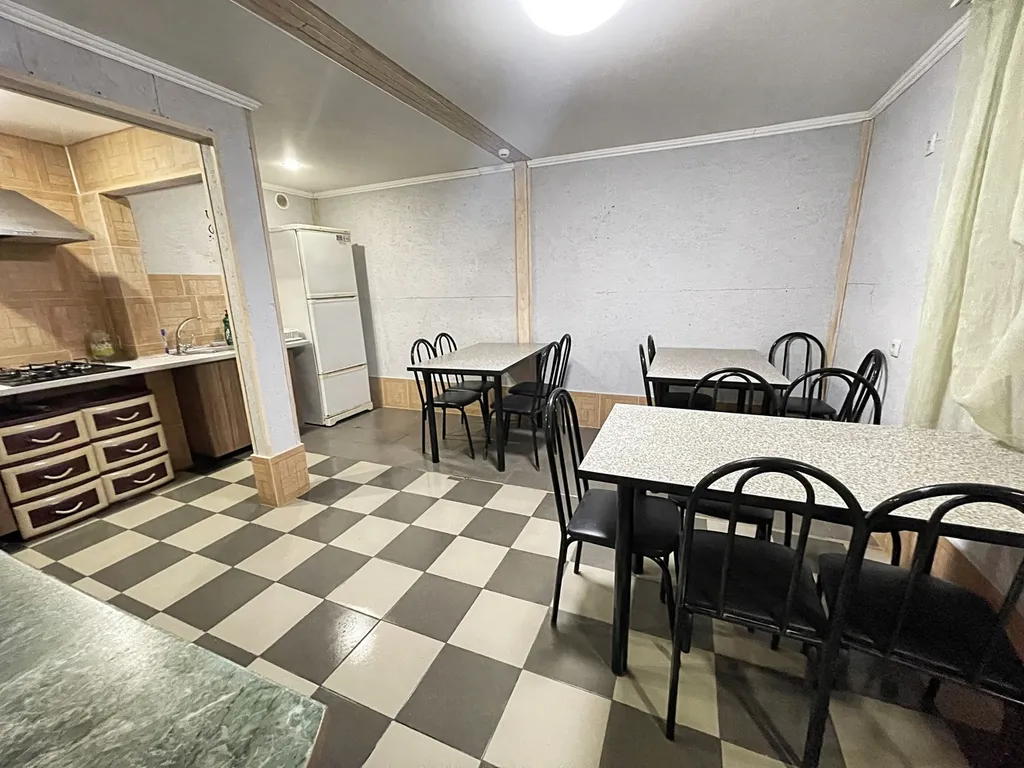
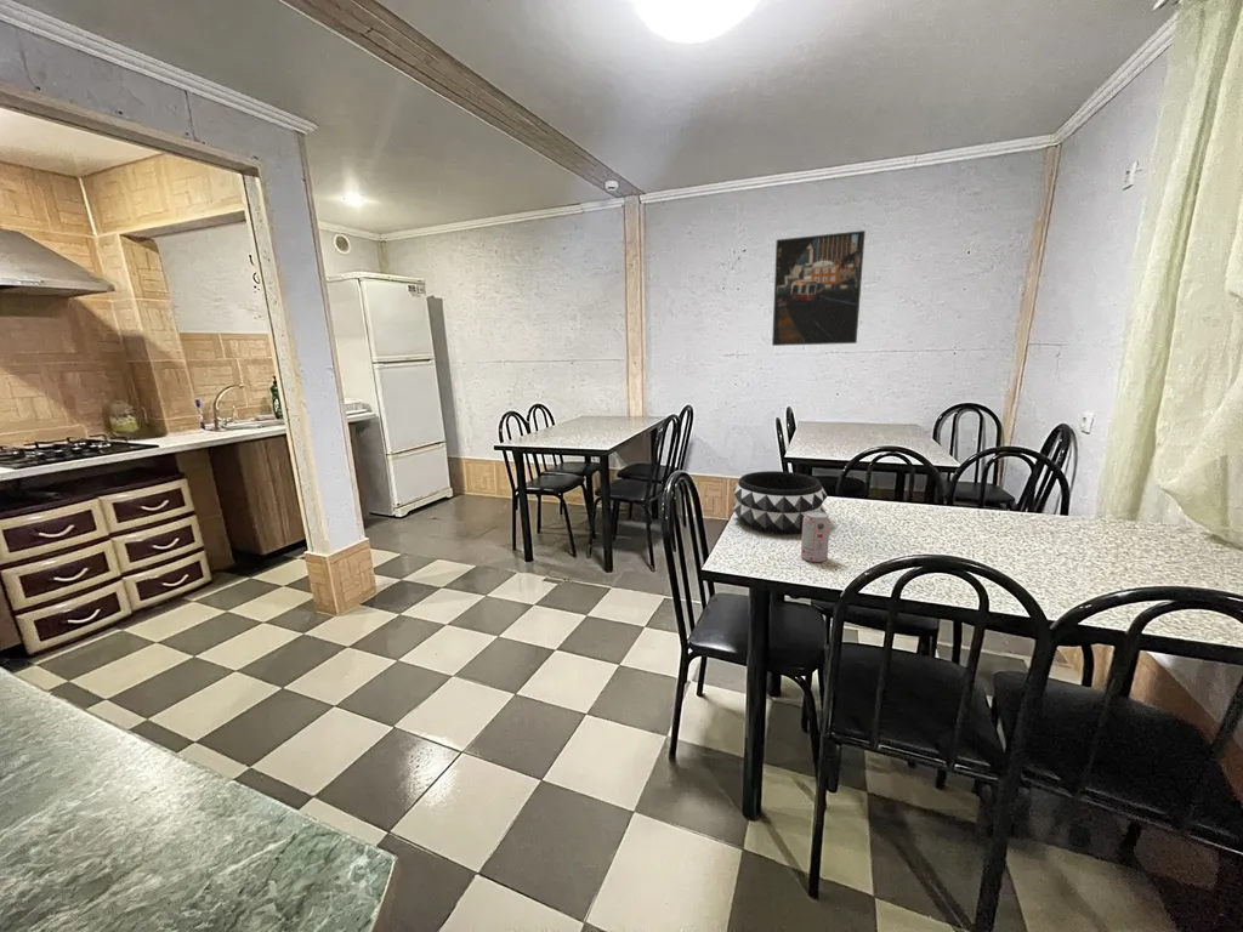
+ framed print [771,229,867,347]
+ beverage can [800,511,831,563]
+ decorative bowl [732,470,828,535]
